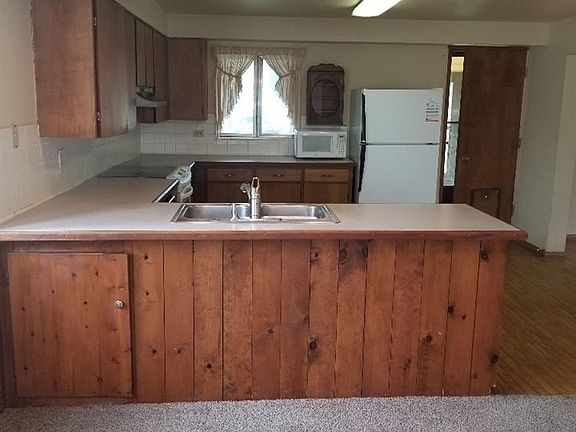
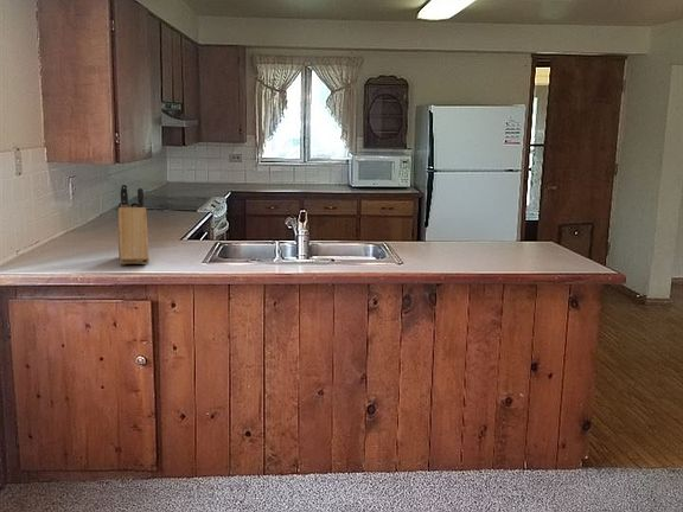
+ knife block [117,183,151,265]
